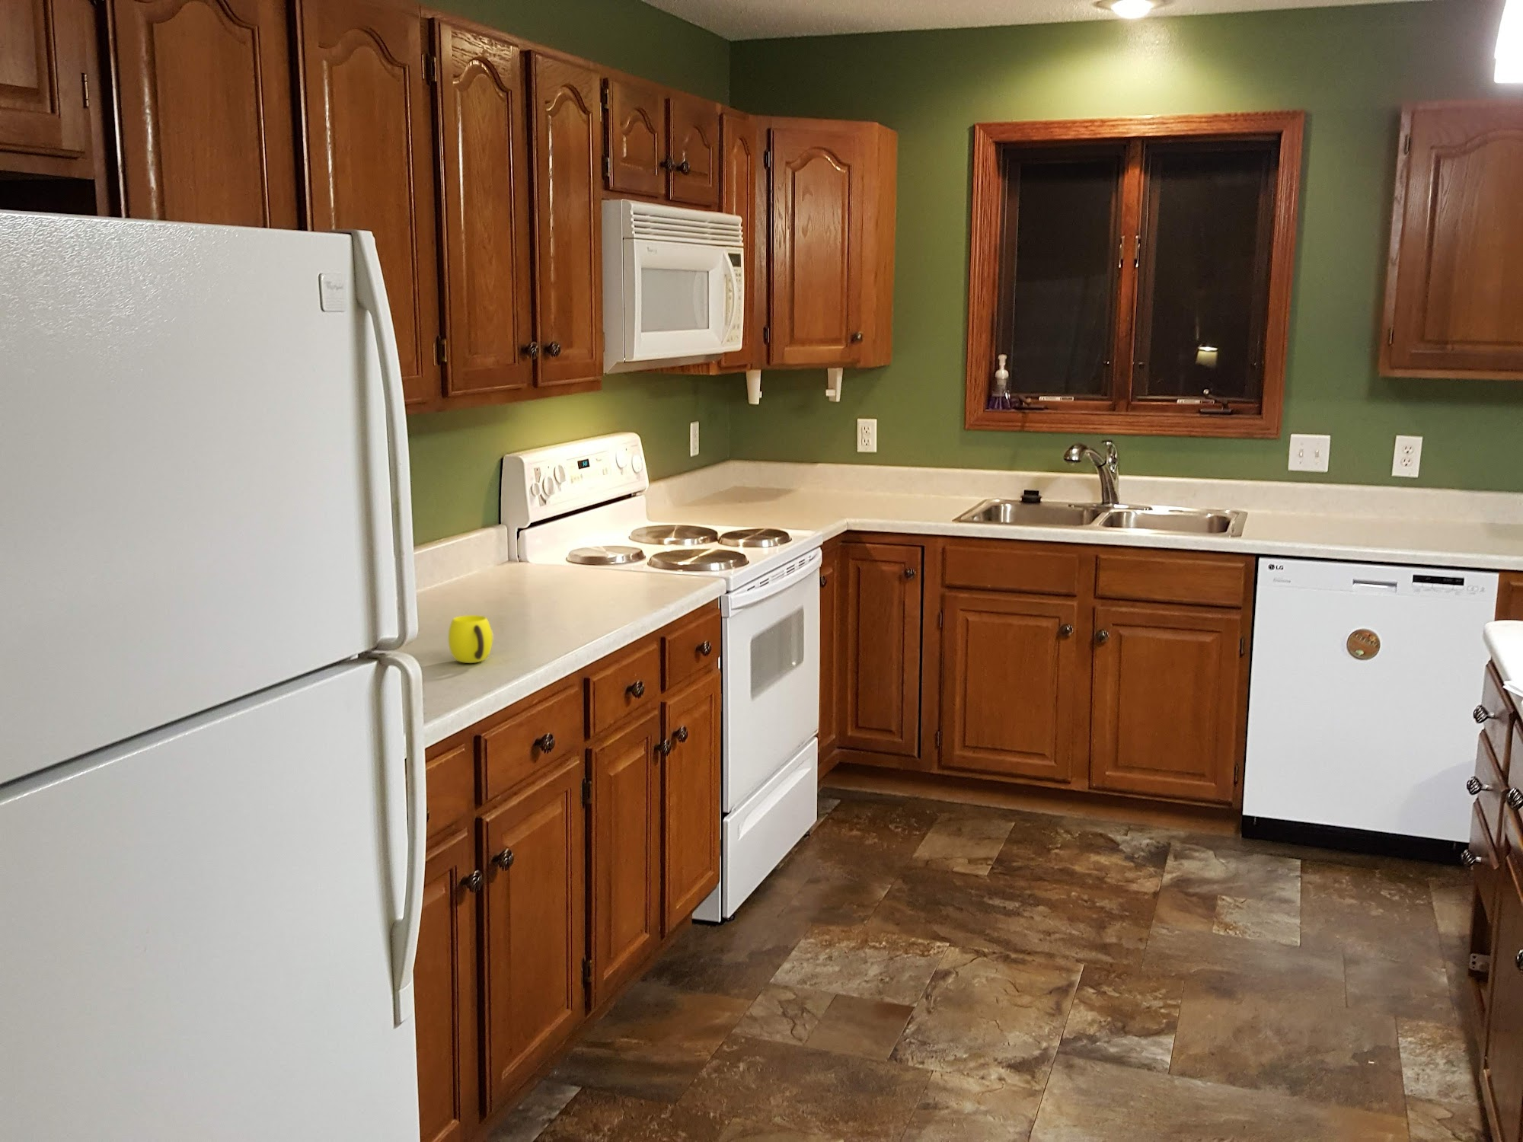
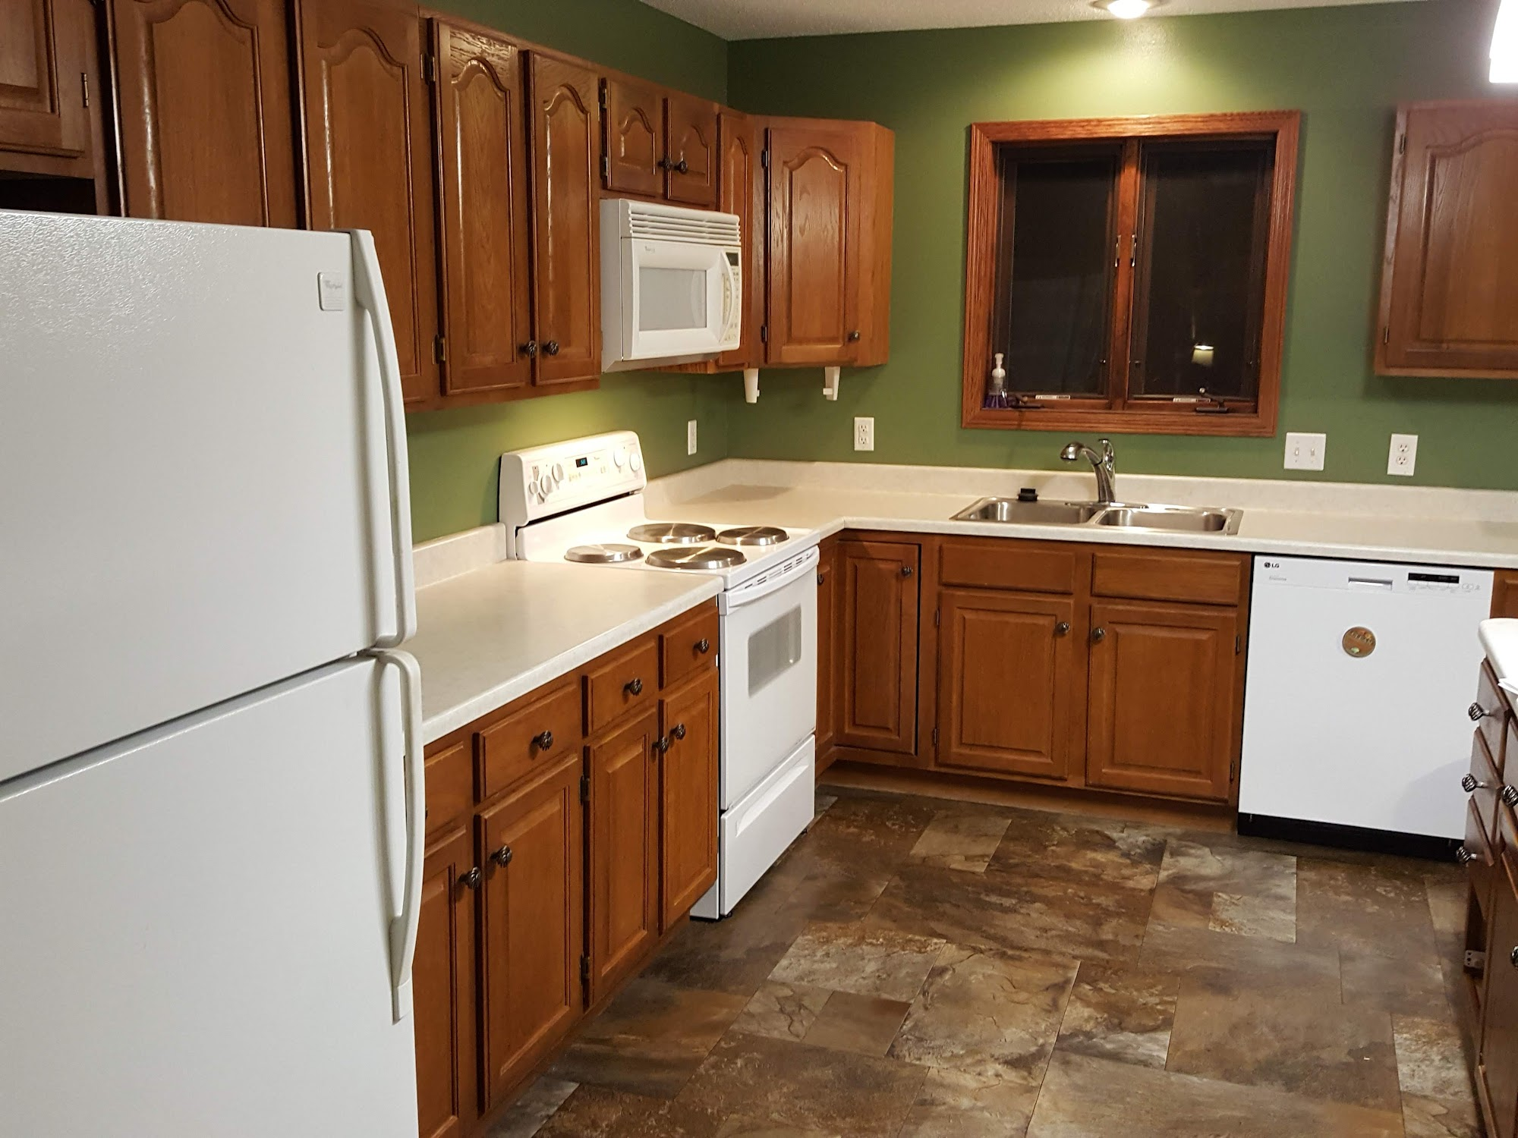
- cup [447,614,494,663]
